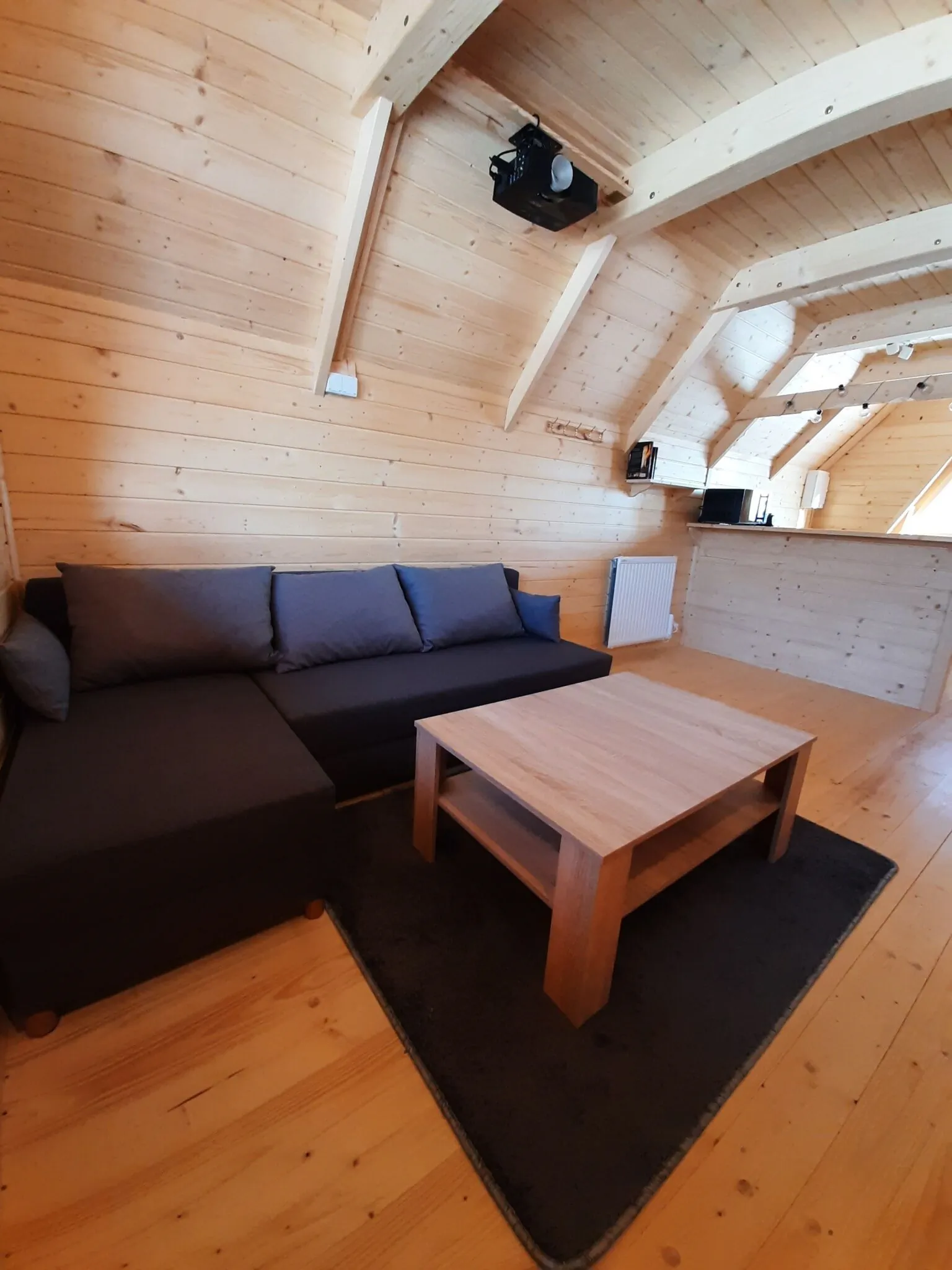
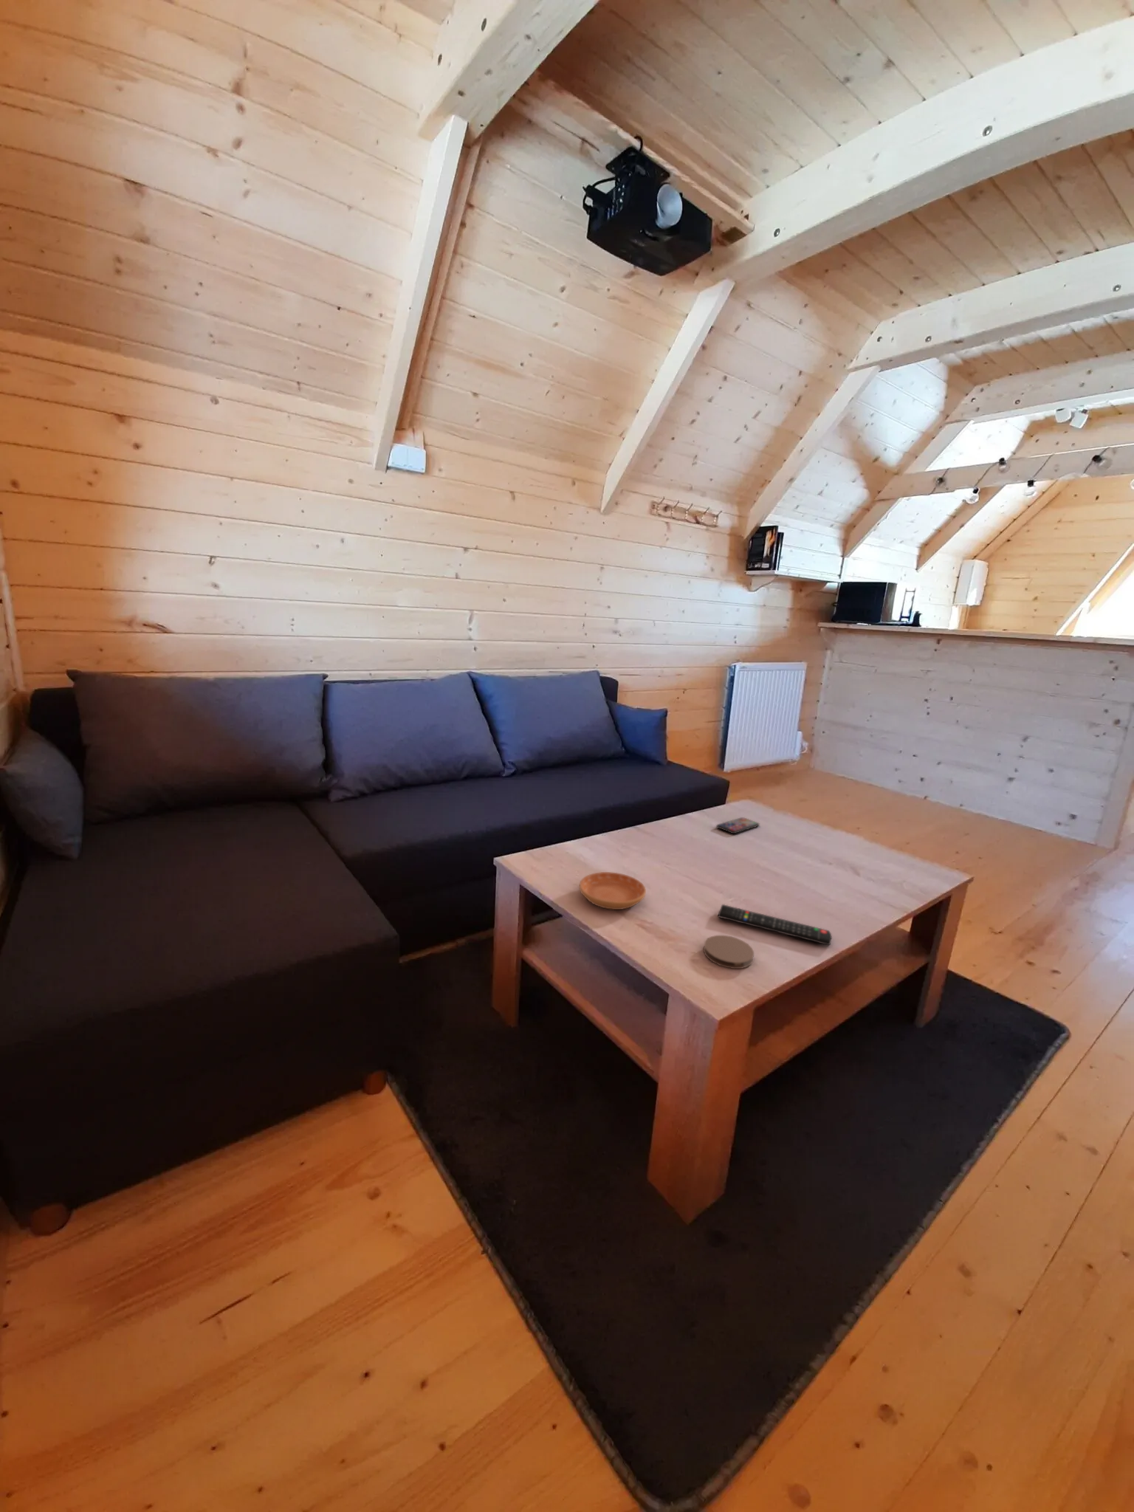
+ smartphone [716,817,760,835]
+ remote control [717,904,833,945]
+ coaster [703,935,754,969]
+ saucer [579,871,647,911]
